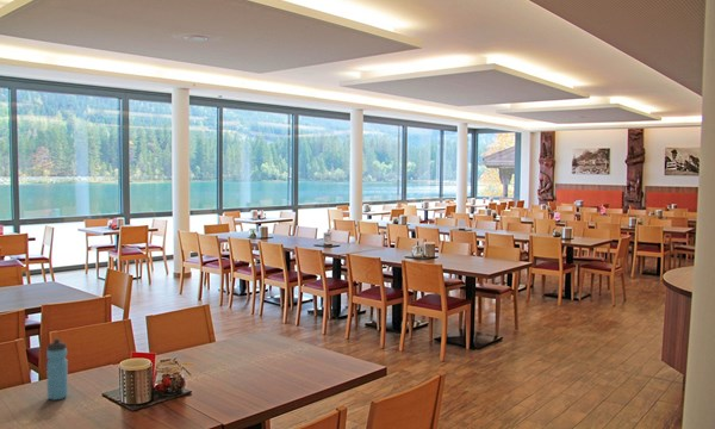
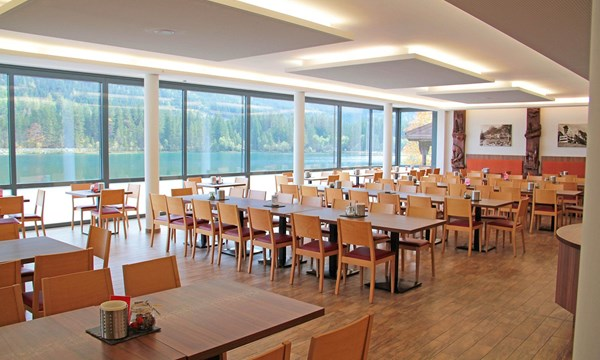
- water bottle [45,337,69,402]
